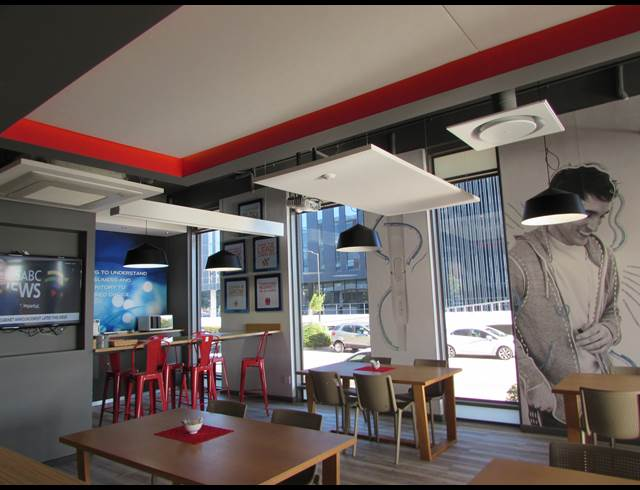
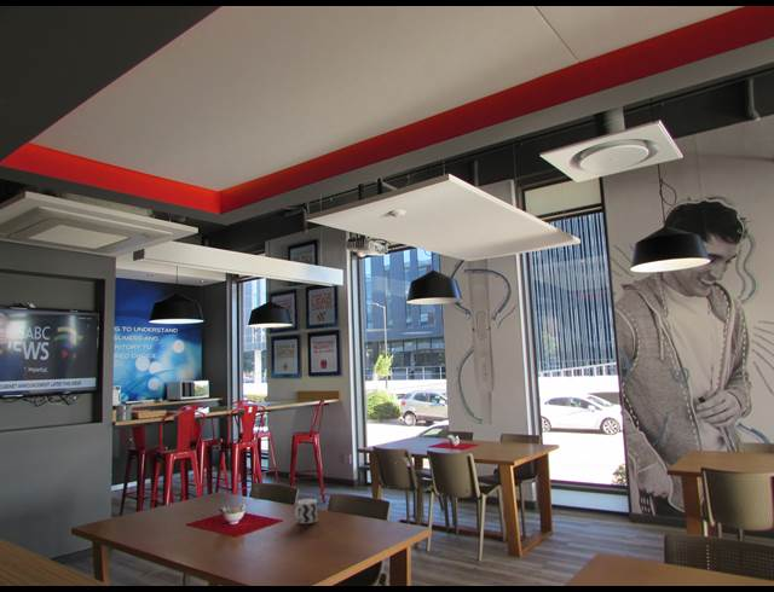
+ cup [294,498,318,524]
